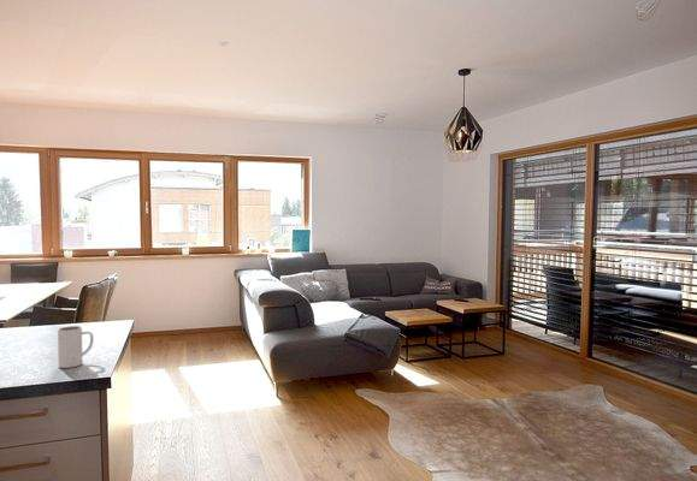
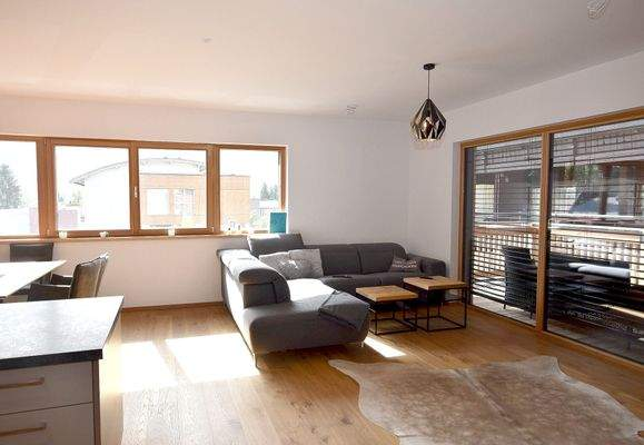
- mug [57,325,95,369]
